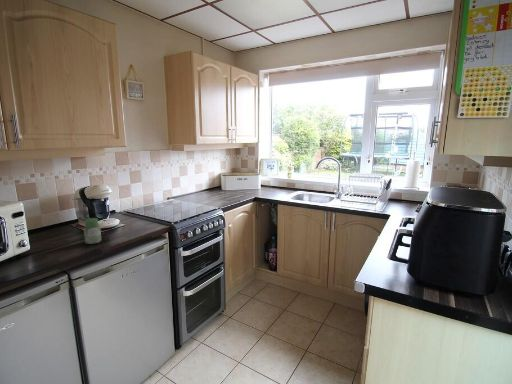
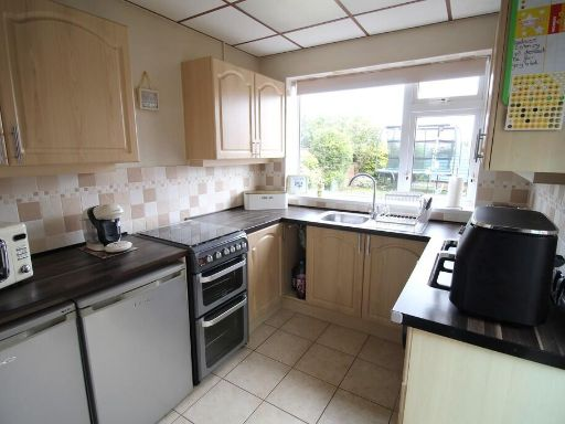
- jar [83,217,102,245]
